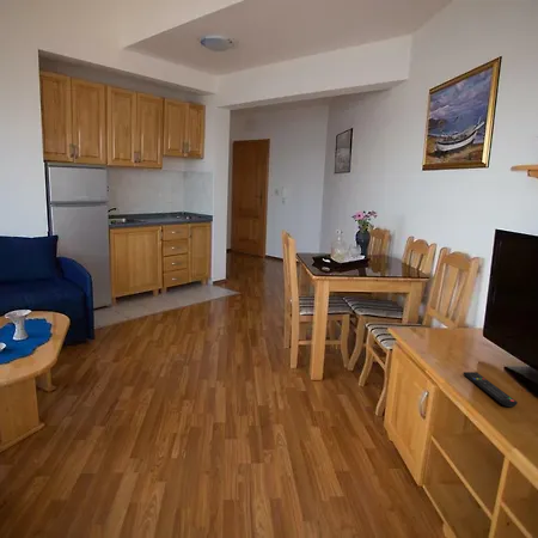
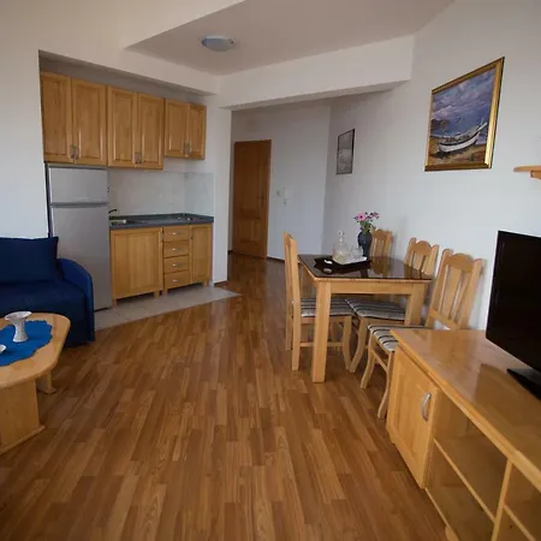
- remote control [463,371,519,408]
